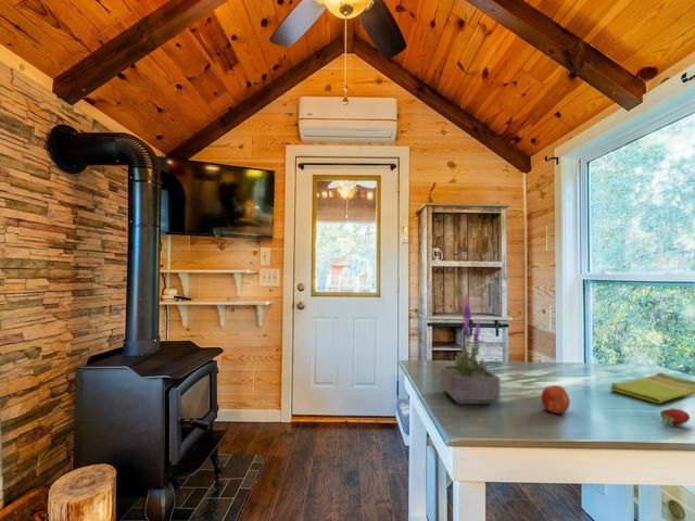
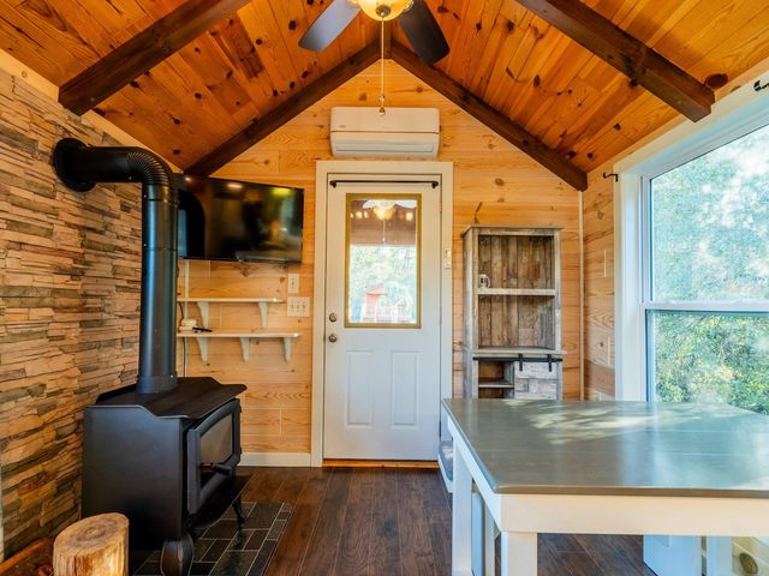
- fruit [540,384,571,415]
- dish towel [610,371,695,405]
- potted plant [440,295,501,405]
- fruit [659,407,691,428]
